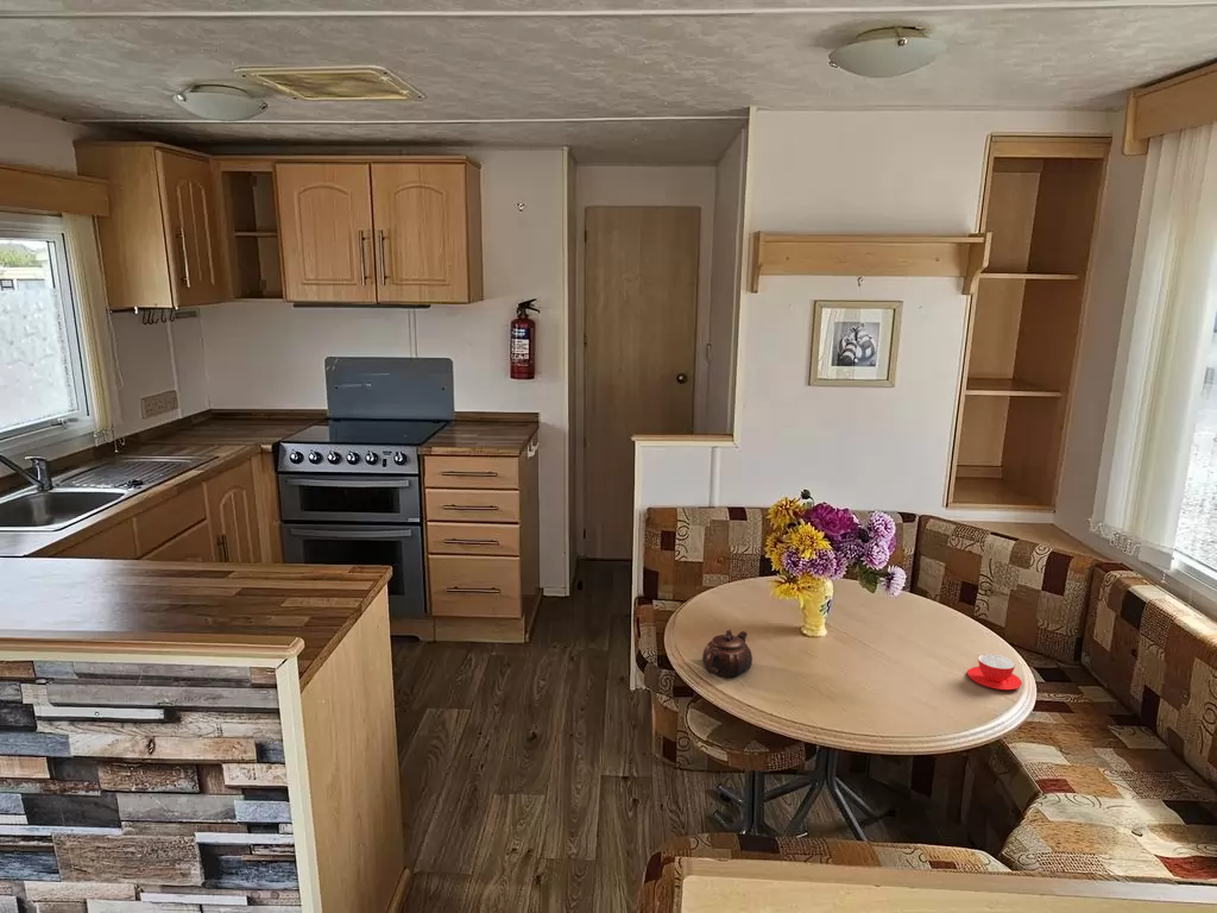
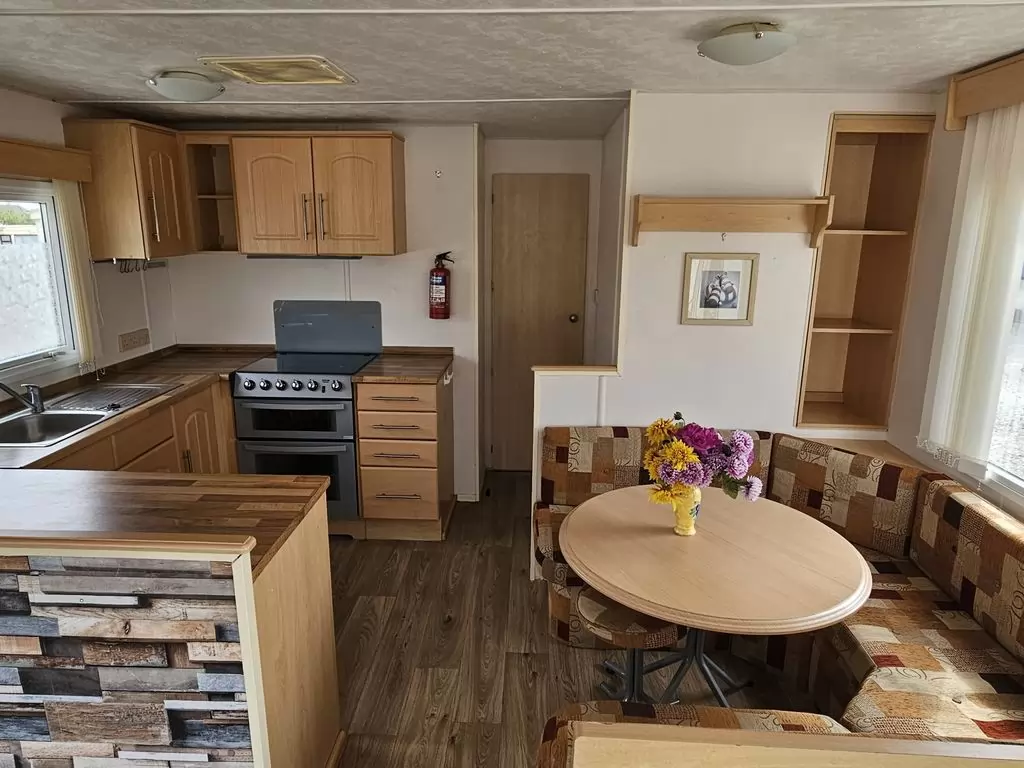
- teapot [701,628,753,679]
- teacup [966,653,1023,691]
